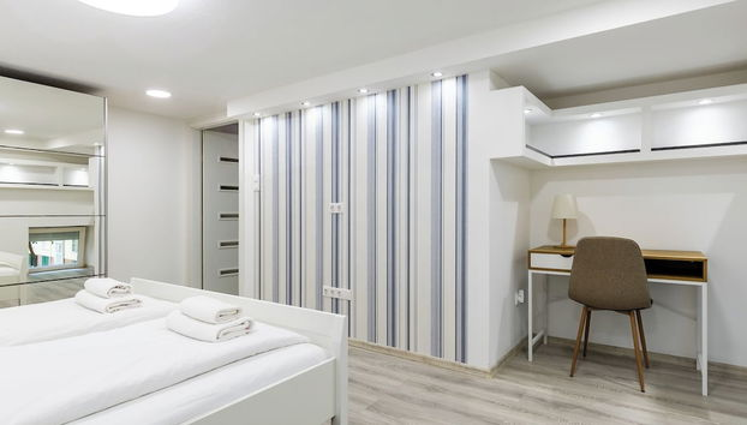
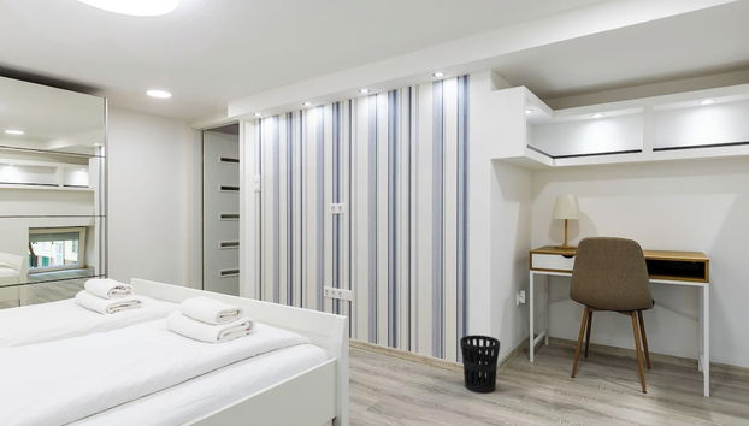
+ wastebasket [459,335,501,395]
